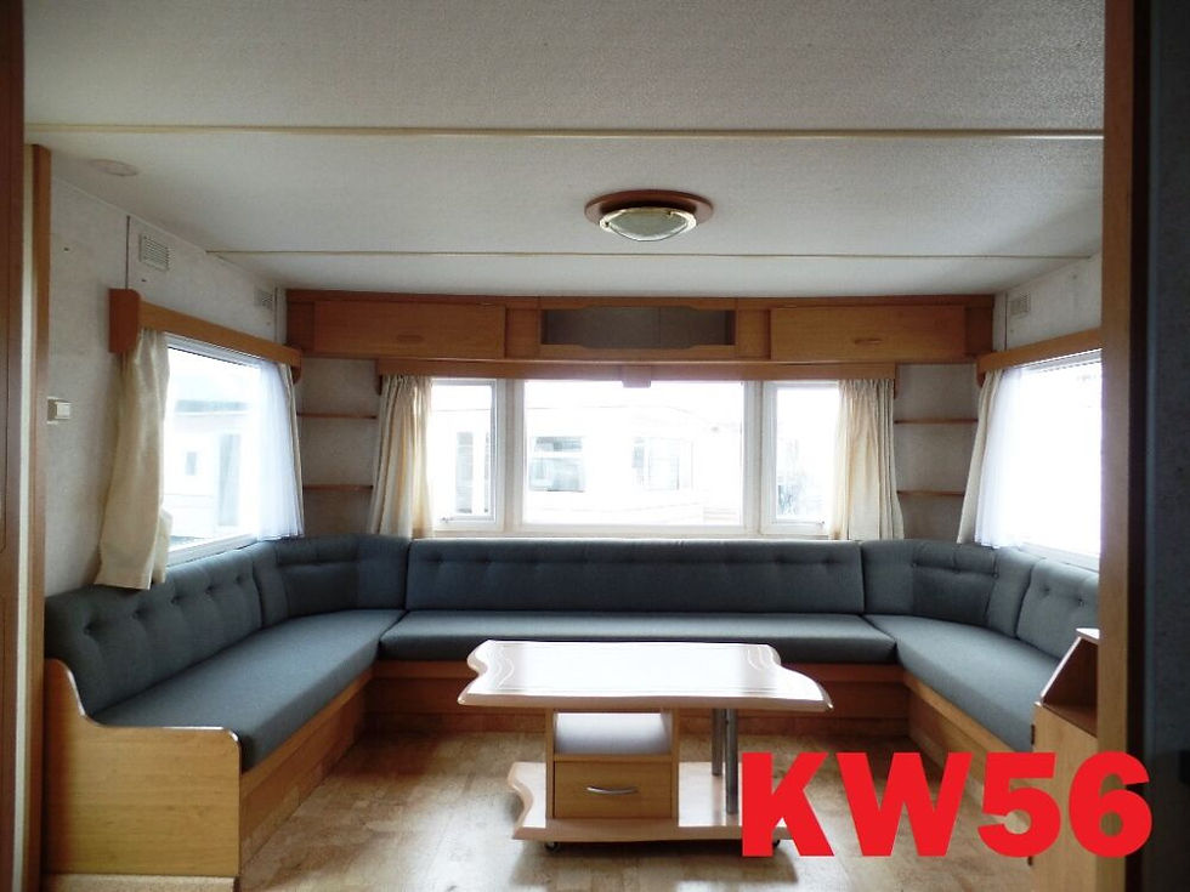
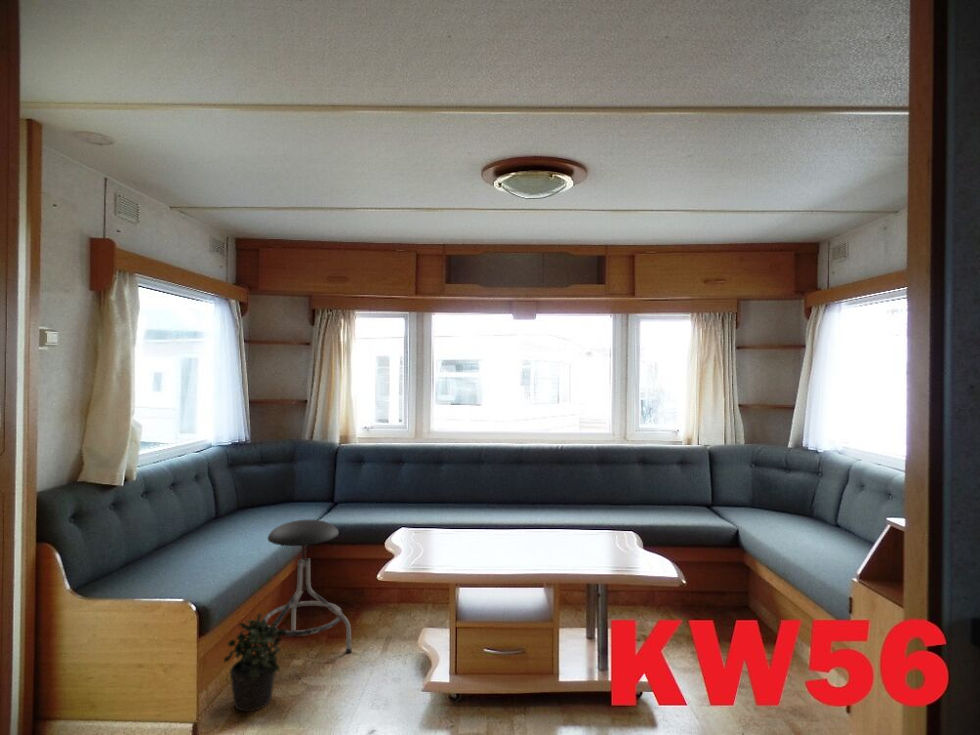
+ stool [261,519,353,656]
+ potted plant [223,612,287,713]
